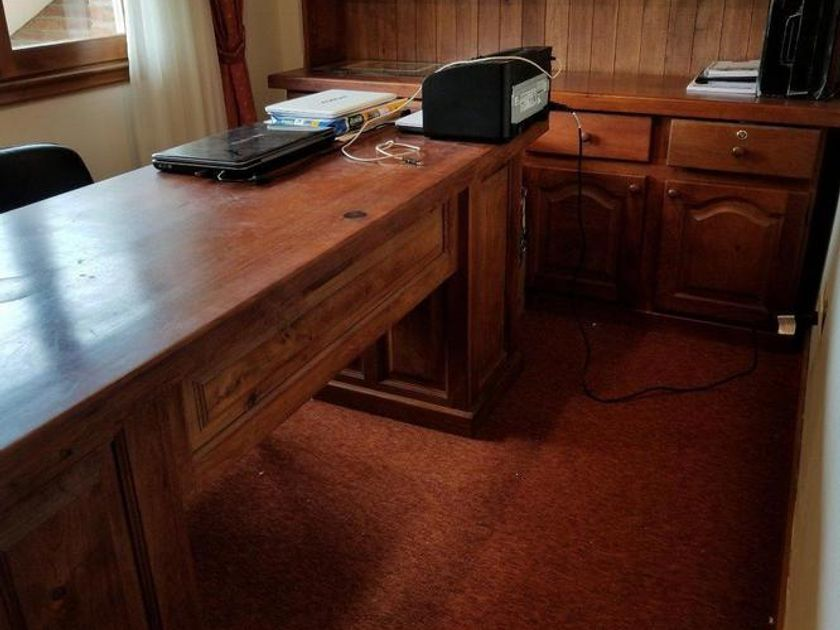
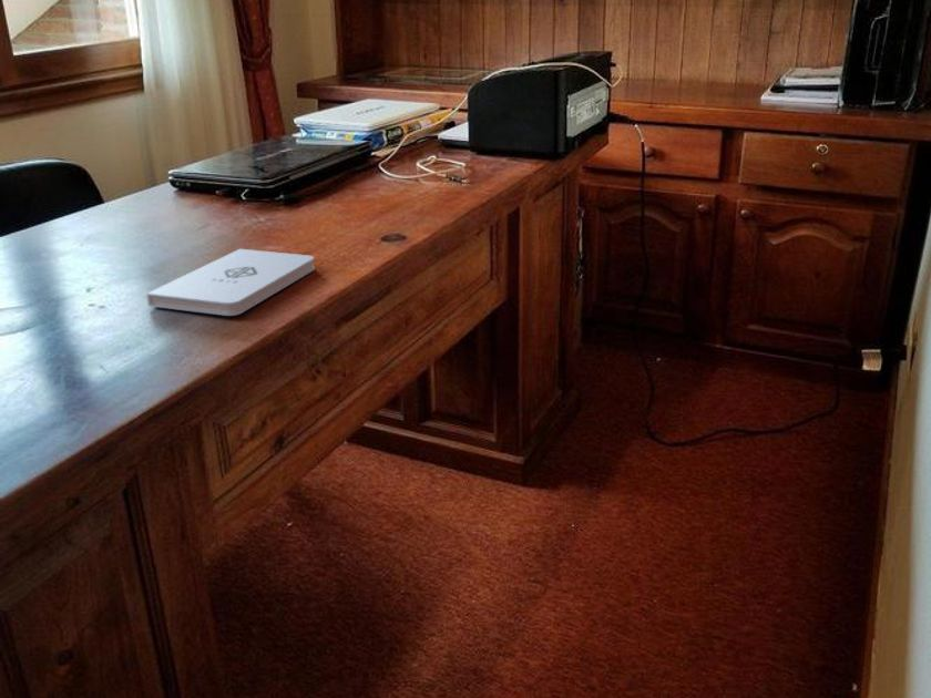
+ notepad [145,248,316,317]
